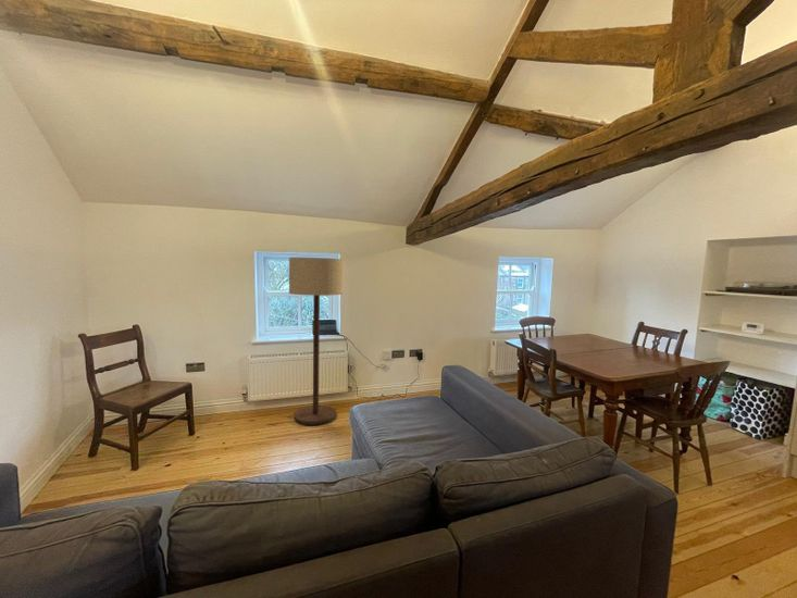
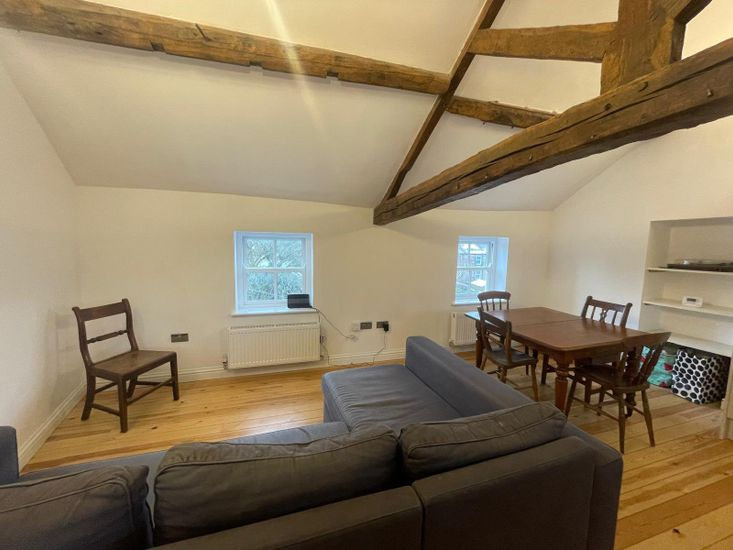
- floor lamp [288,257,345,426]
